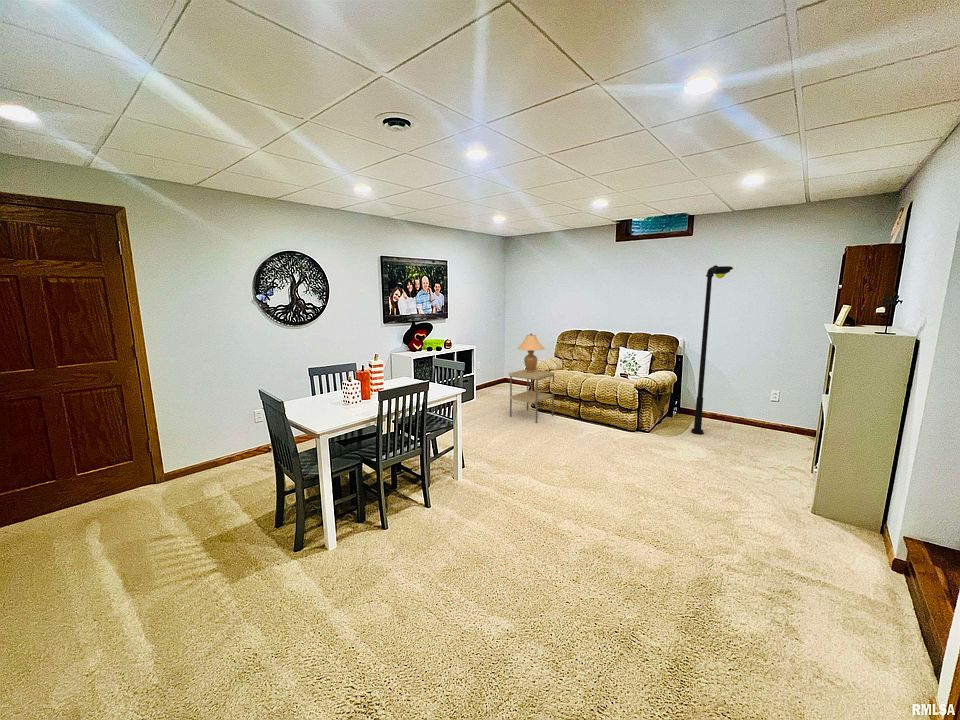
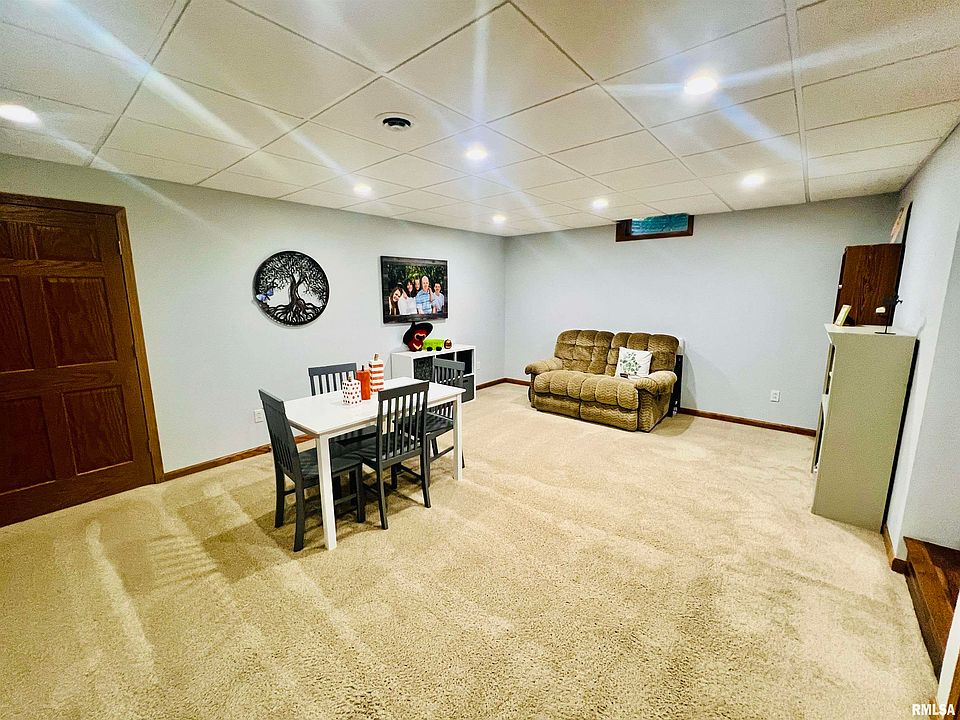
- side table [508,368,555,424]
- table lamp [516,332,546,373]
- floor lamp [690,264,735,435]
